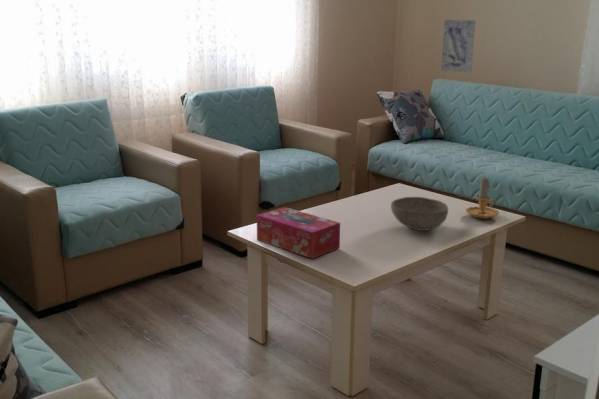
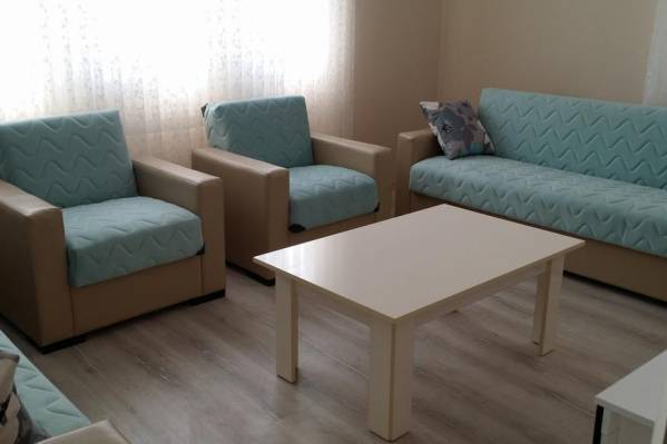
- wall art [440,19,477,74]
- bowl [390,196,449,232]
- candle [465,174,500,220]
- tissue box [256,206,341,259]
